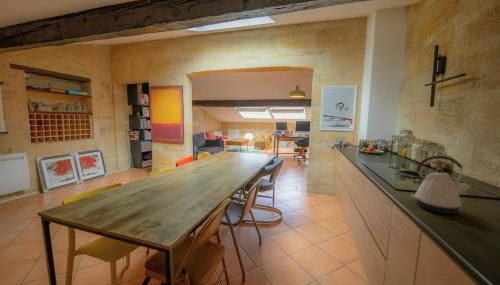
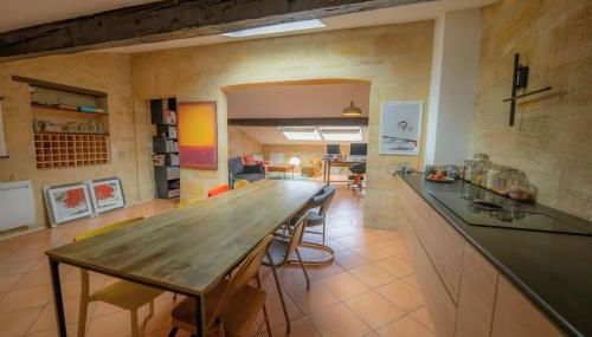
- kettle [410,154,473,215]
